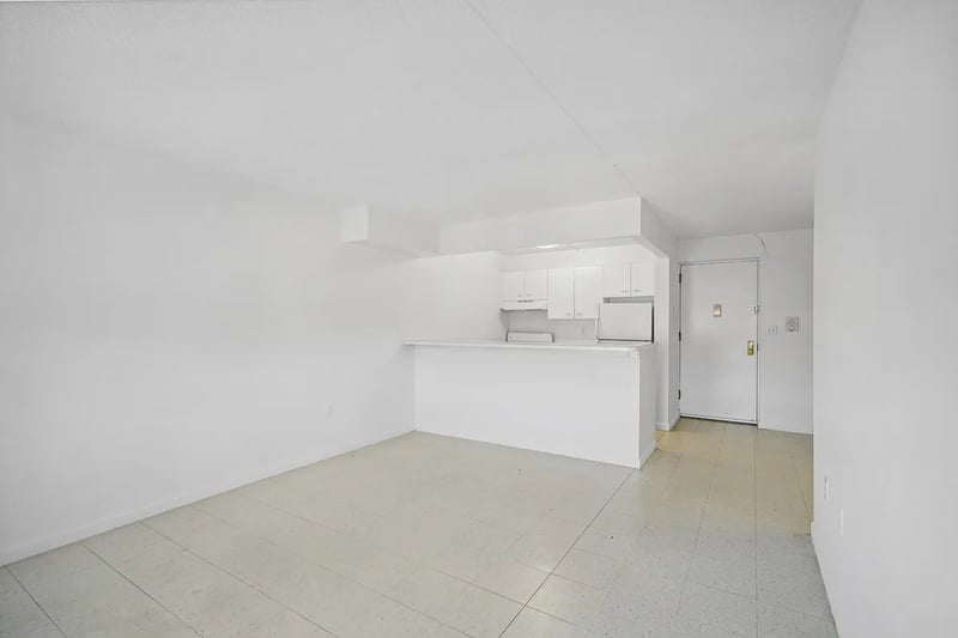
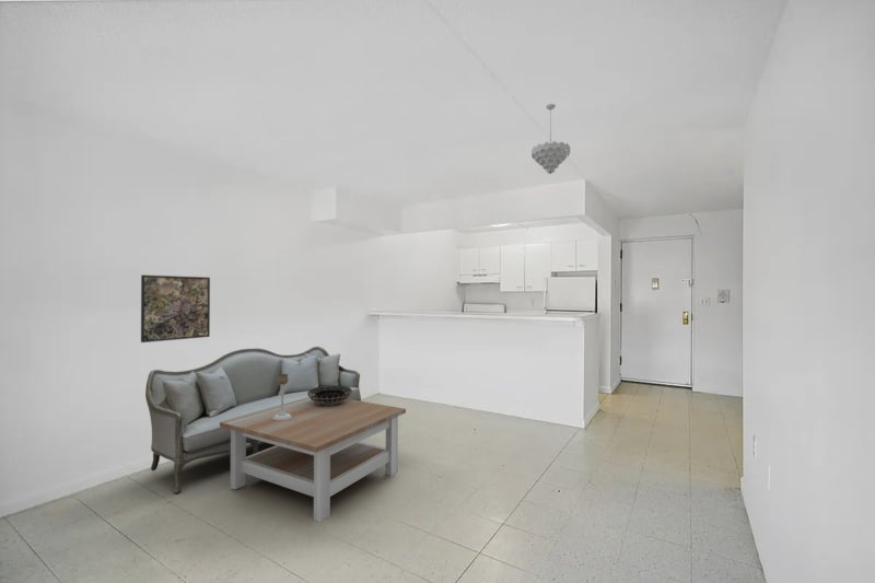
+ coffee table [220,397,407,523]
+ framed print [140,273,211,343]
+ pendant light [530,103,571,175]
+ decorative bowl [307,385,352,405]
+ candle holder [272,374,292,420]
+ sofa [144,346,362,495]
